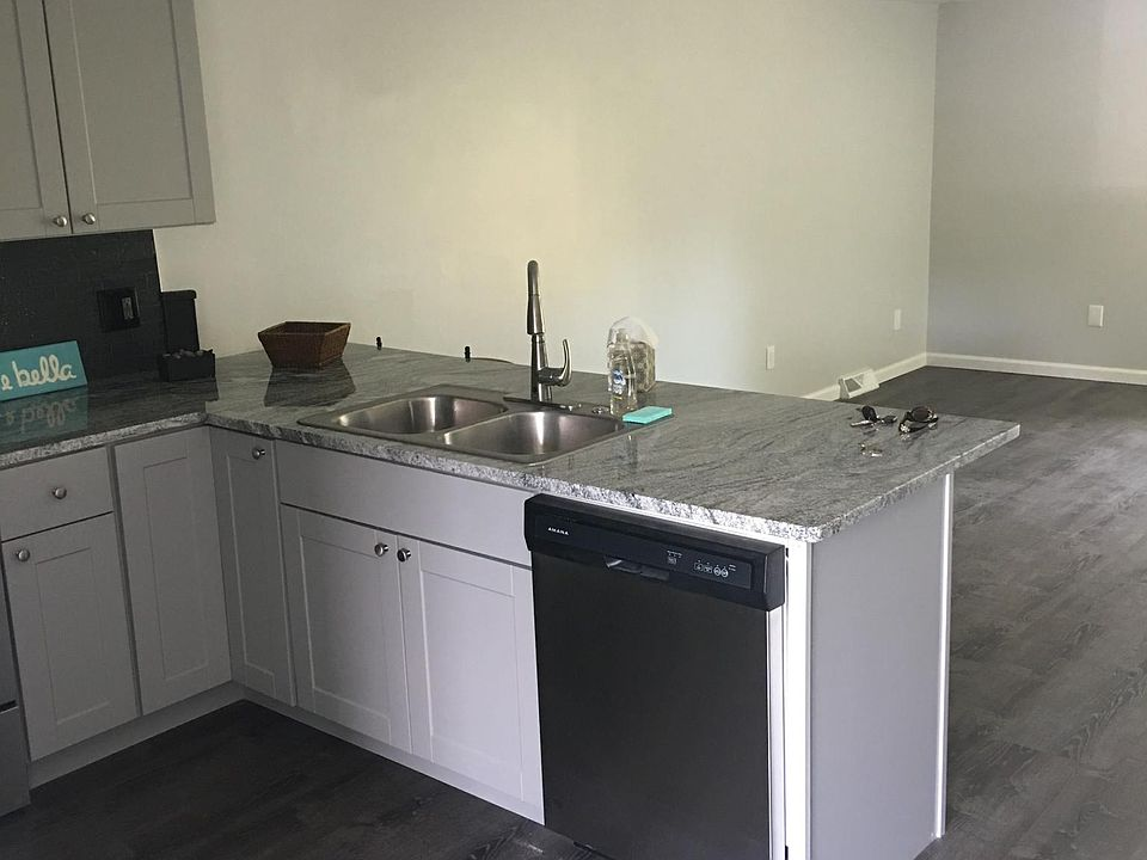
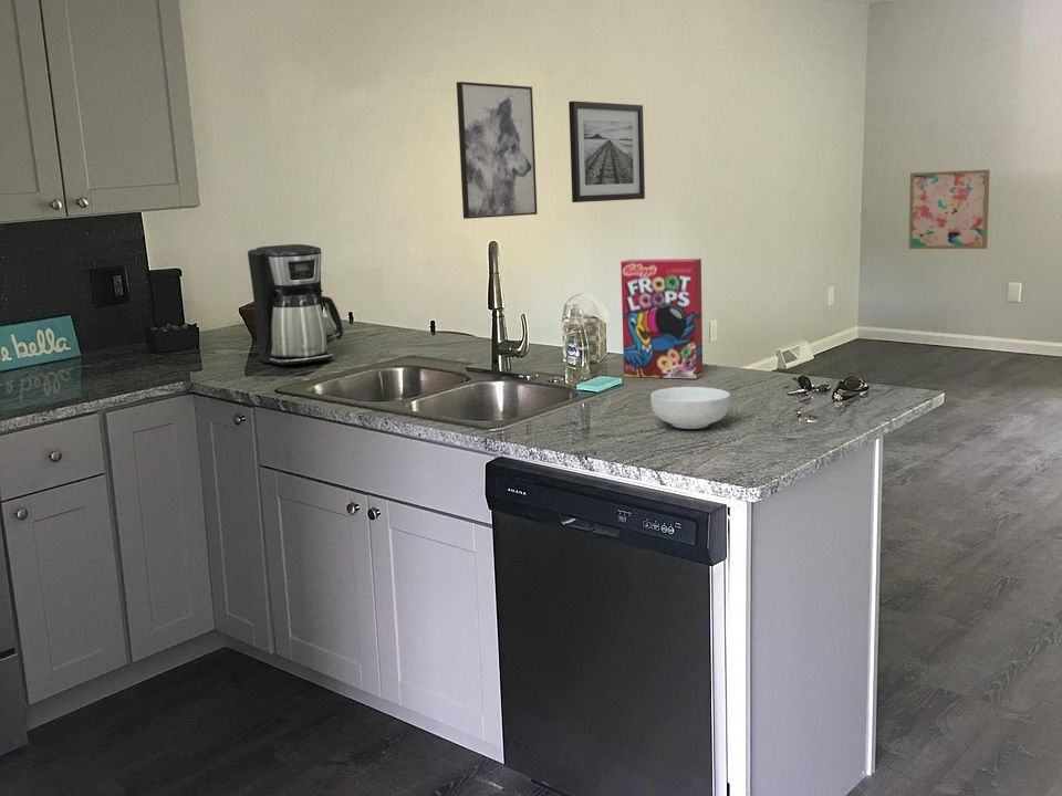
+ cereal box [620,258,704,379]
+ cereal bowl [649,386,731,430]
+ coffee maker [247,243,344,366]
+ wall art [568,100,646,203]
+ wall art [908,168,991,250]
+ wall art [456,81,539,220]
